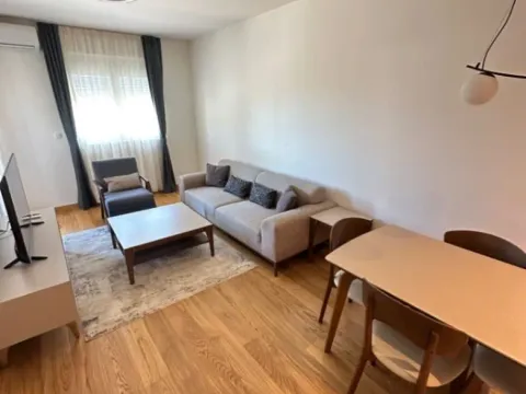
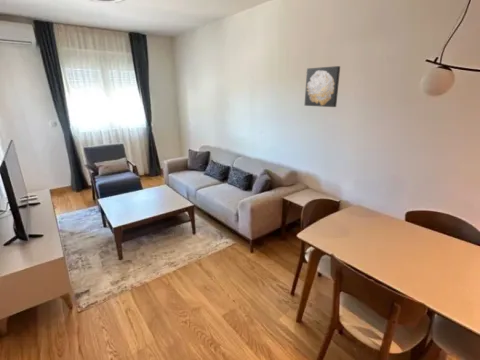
+ wall art [304,65,341,108]
